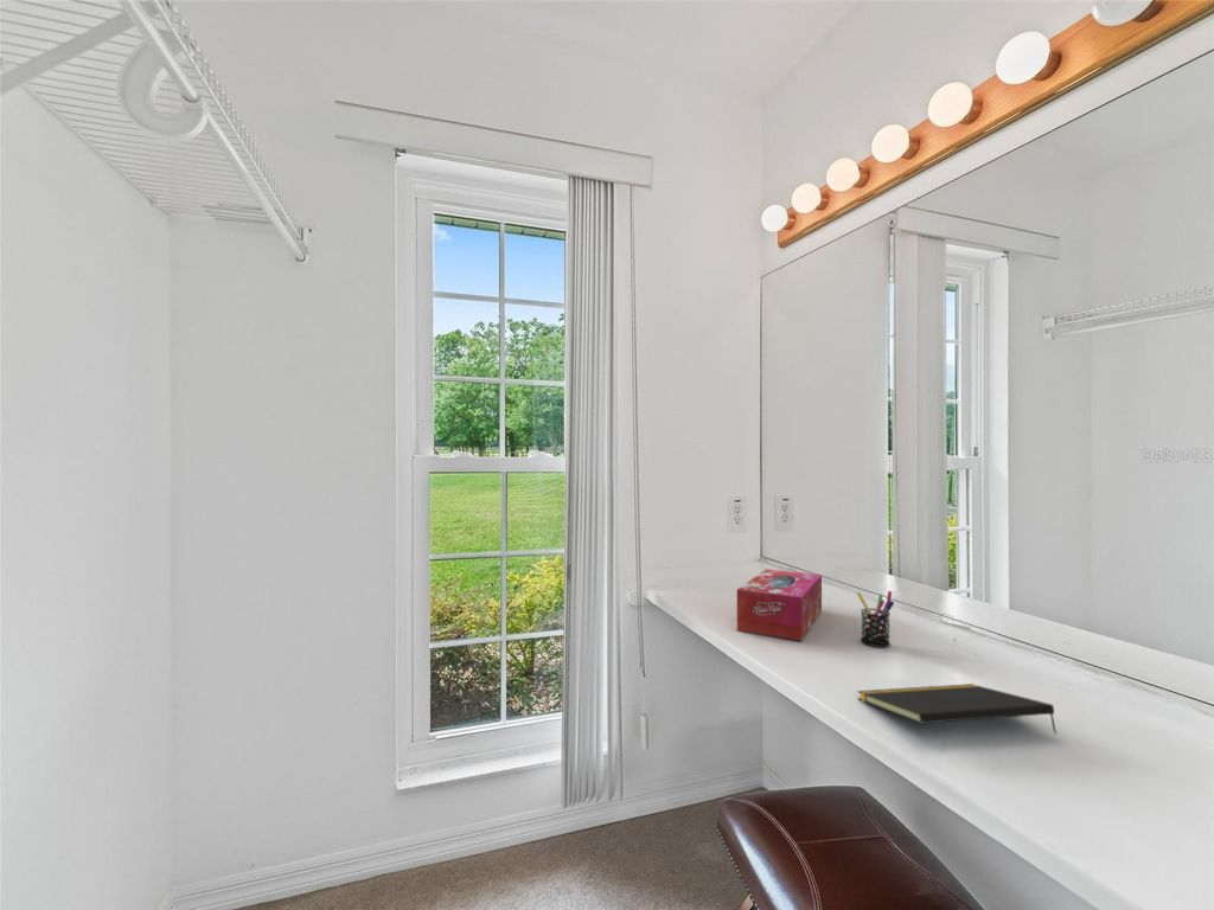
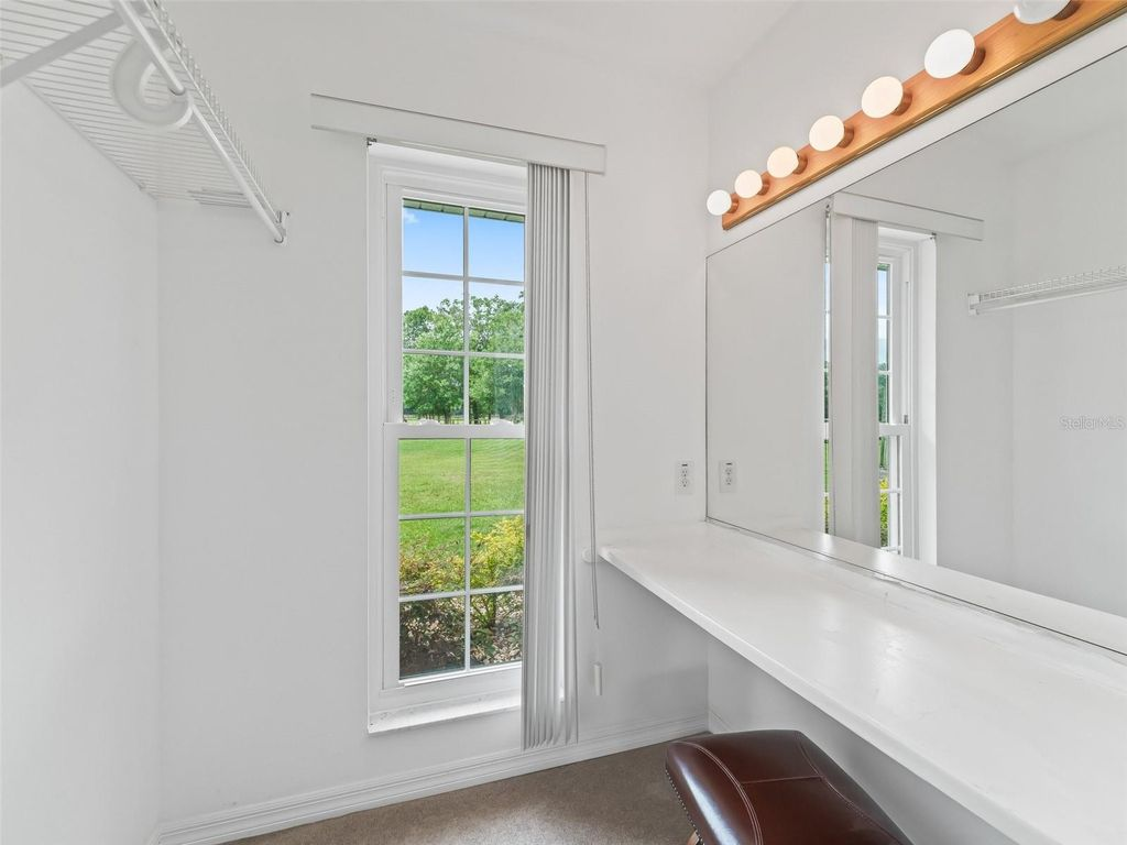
- pen holder [855,590,895,648]
- tissue box [736,568,823,642]
- notepad [856,682,1058,735]
